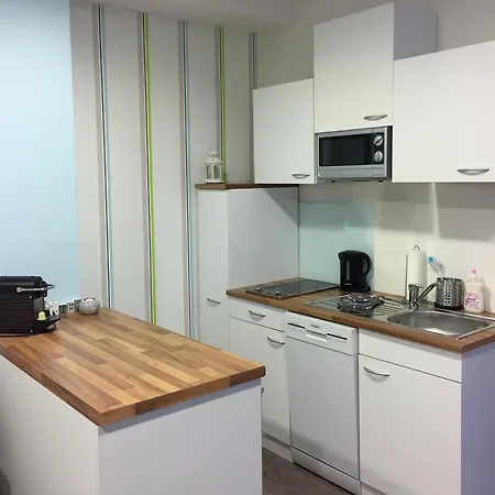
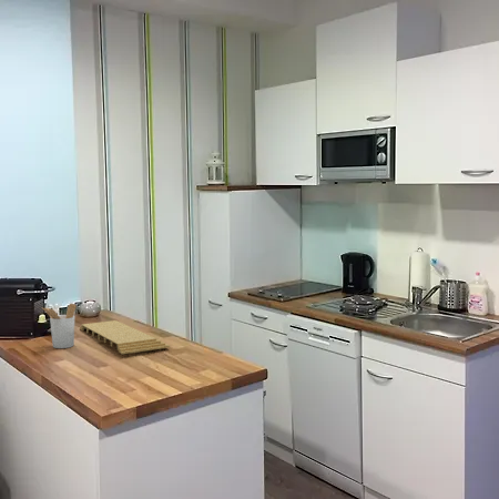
+ utensil holder [41,303,77,349]
+ cutting board [79,319,171,355]
